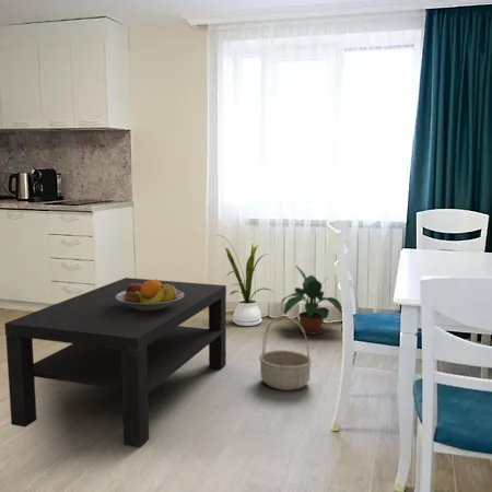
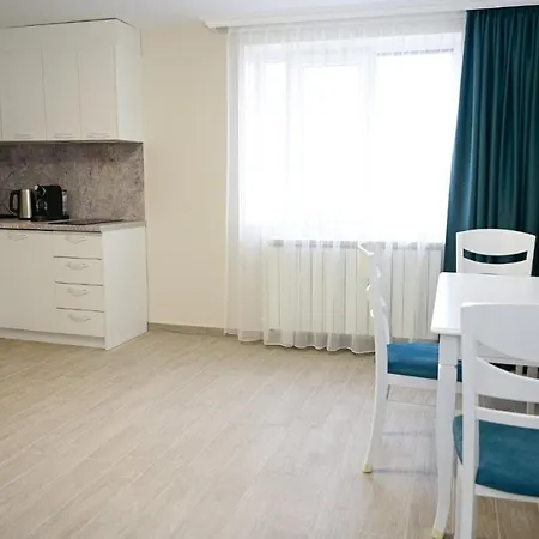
- house plant [218,234,273,327]
- potted plant [280,265,343,336]
- coffee table [3,277,227,449]
- basket [258,315,313,391]
- fruit bowl [116,279,184,311]
